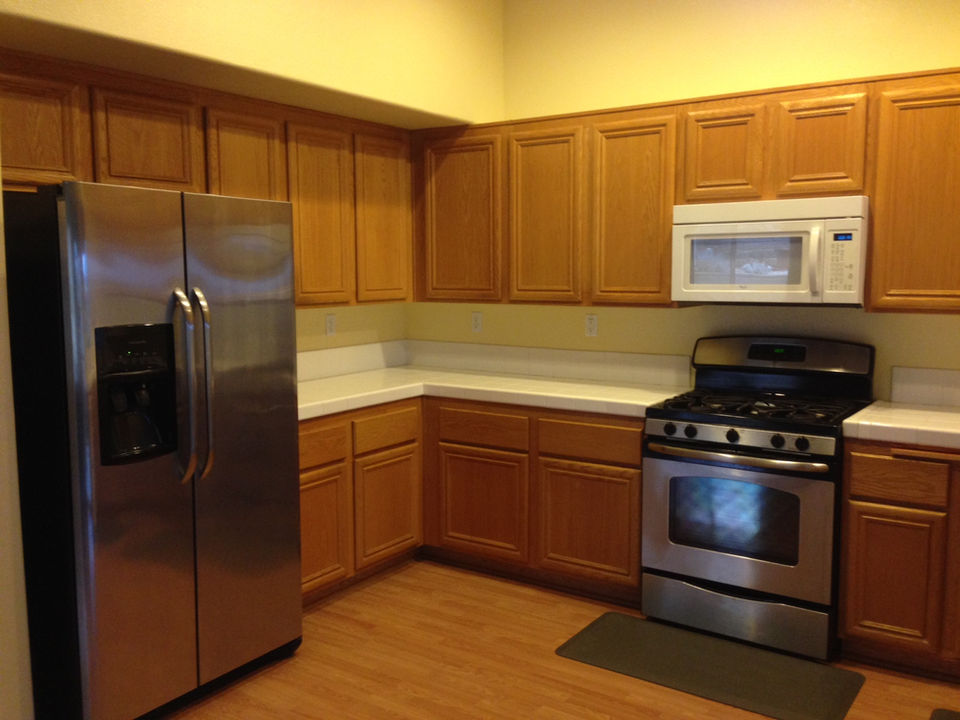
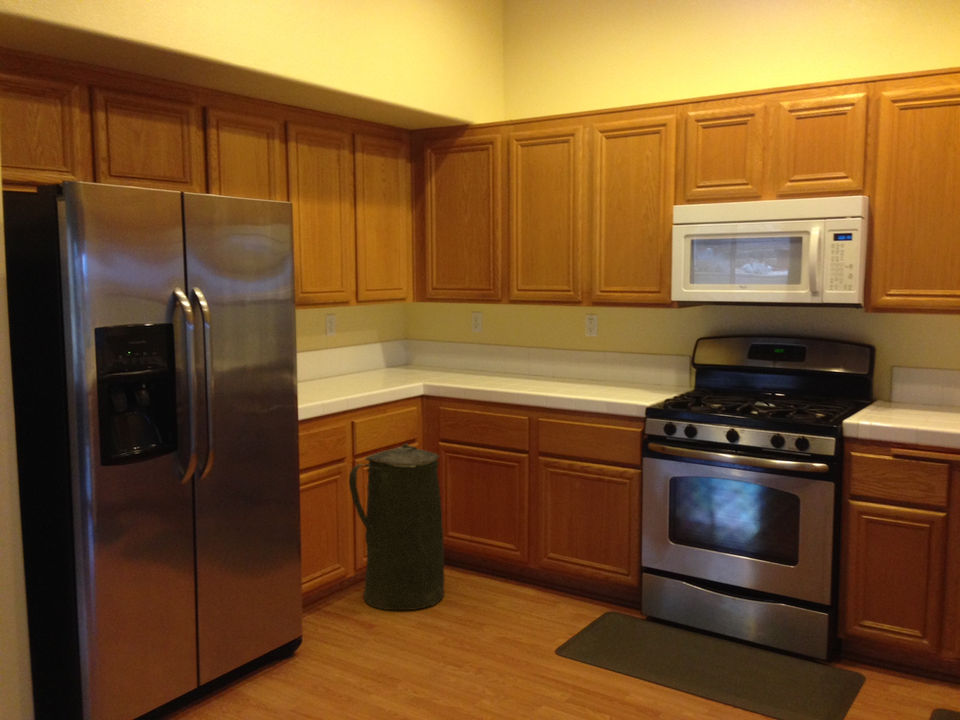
+ trash can [348,442,445,611]
